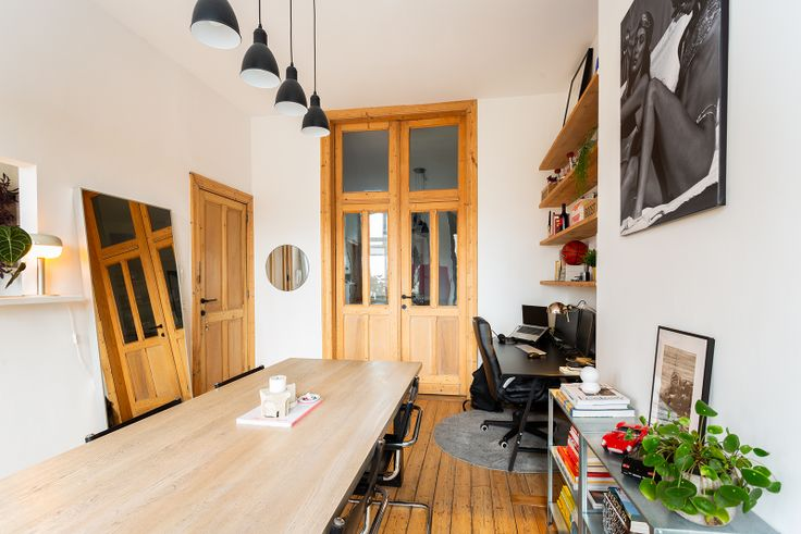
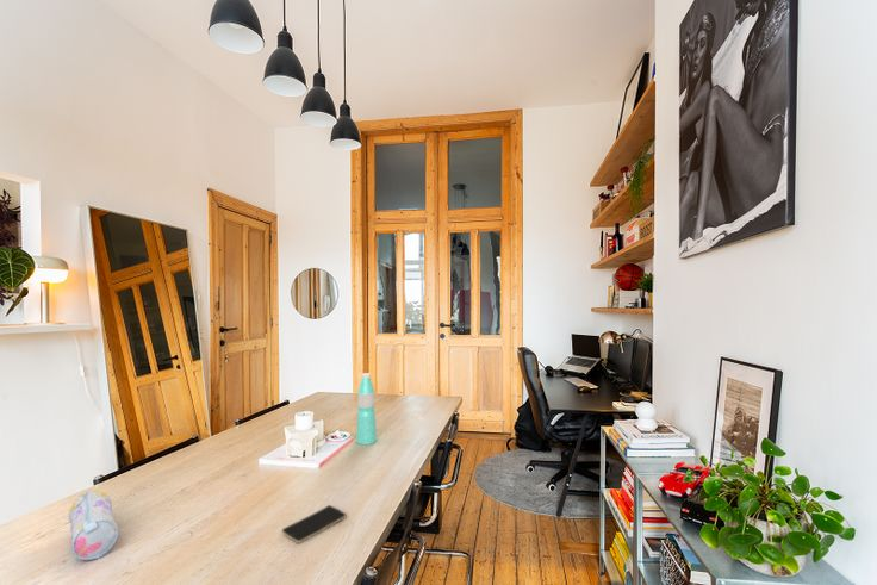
+ pencil case [68,490,120,561]
+ smartphone [281,504,347,543]
+ water bottle [355,372,378,446]
